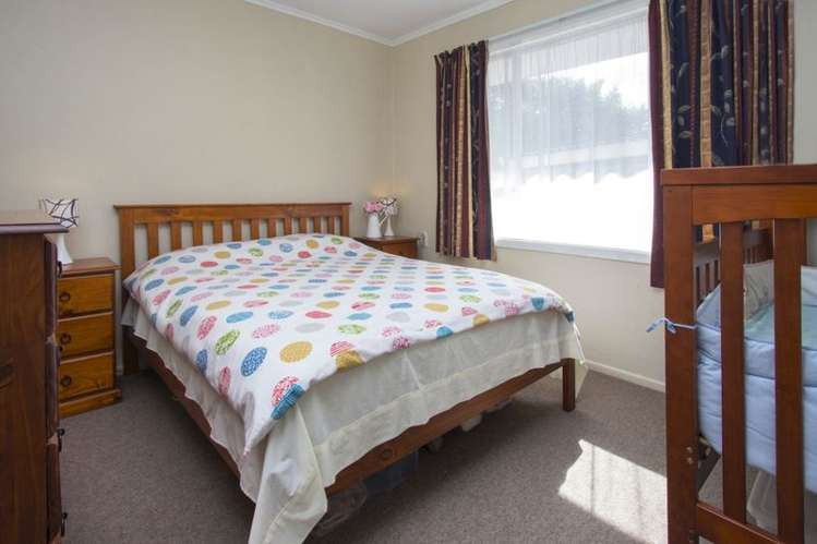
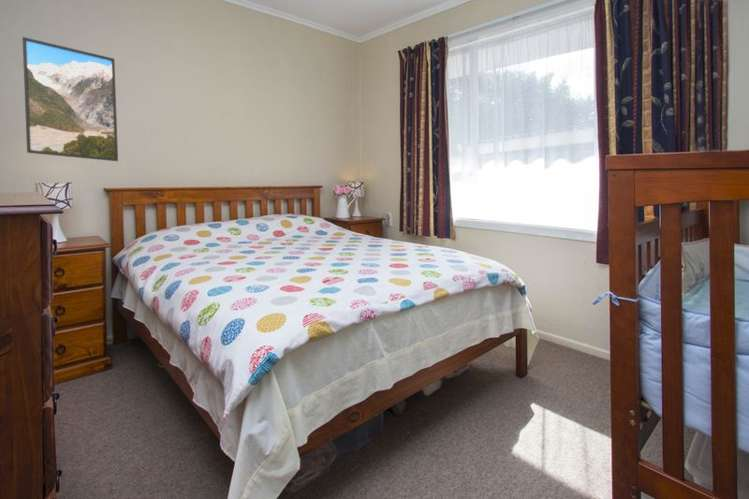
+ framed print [21,36,119,162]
